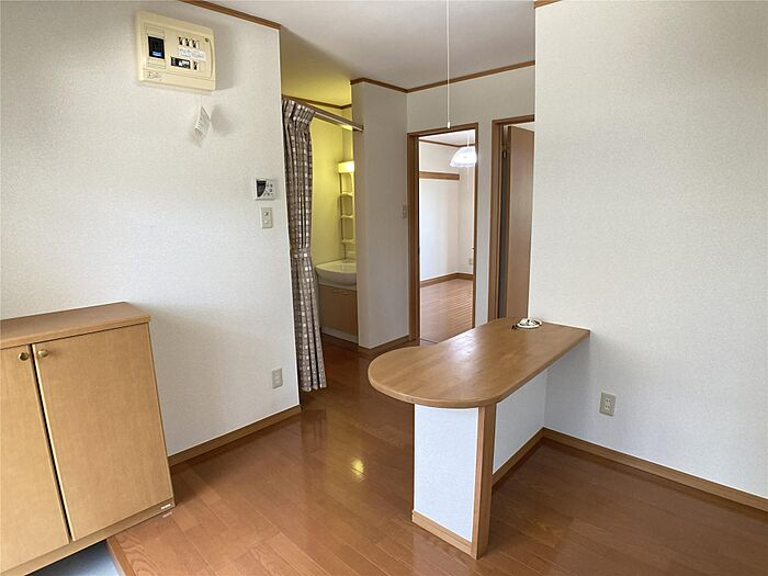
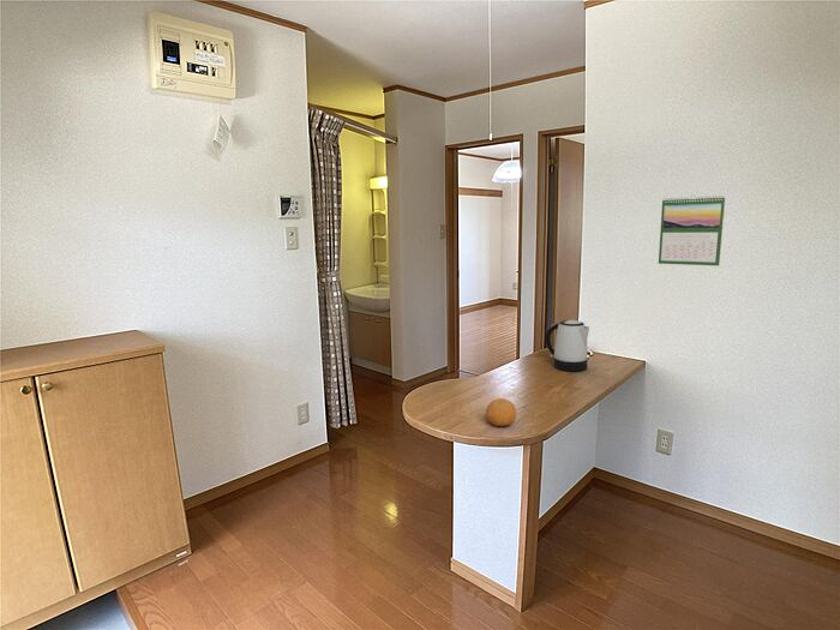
+ fruit [485,397,517,427]
+ calendar [658,194,726,266]
+ kettle [545,319,590,372]
